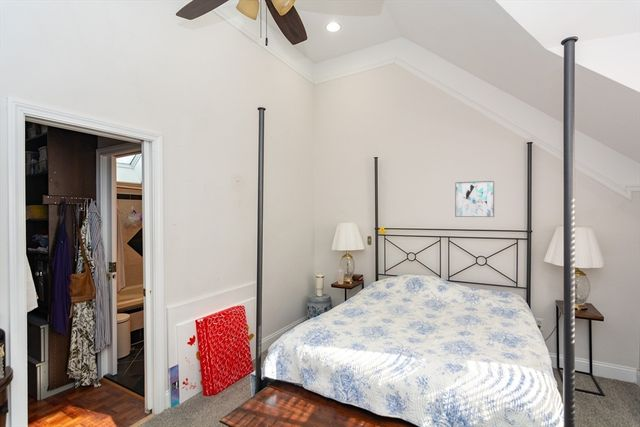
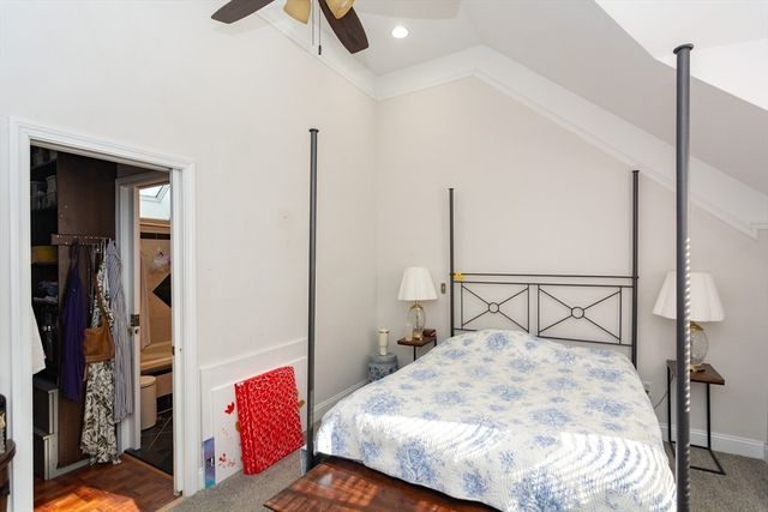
- wall art [454,180,495,218]
